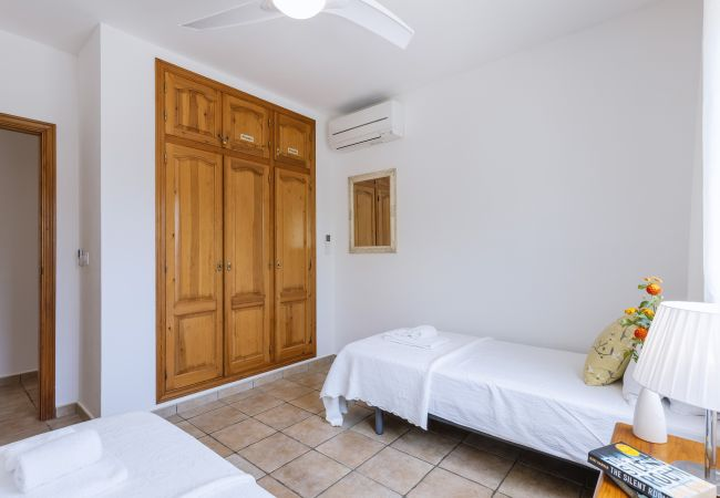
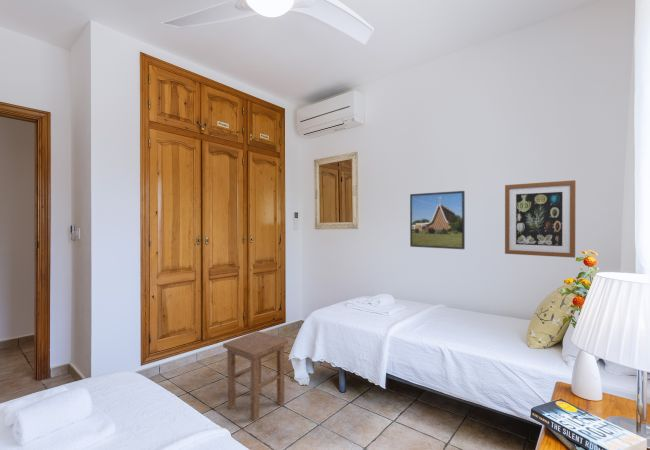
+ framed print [409,190,466,250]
+ wall art [504,179,577,259]
+ stool [222,330,289,423]
